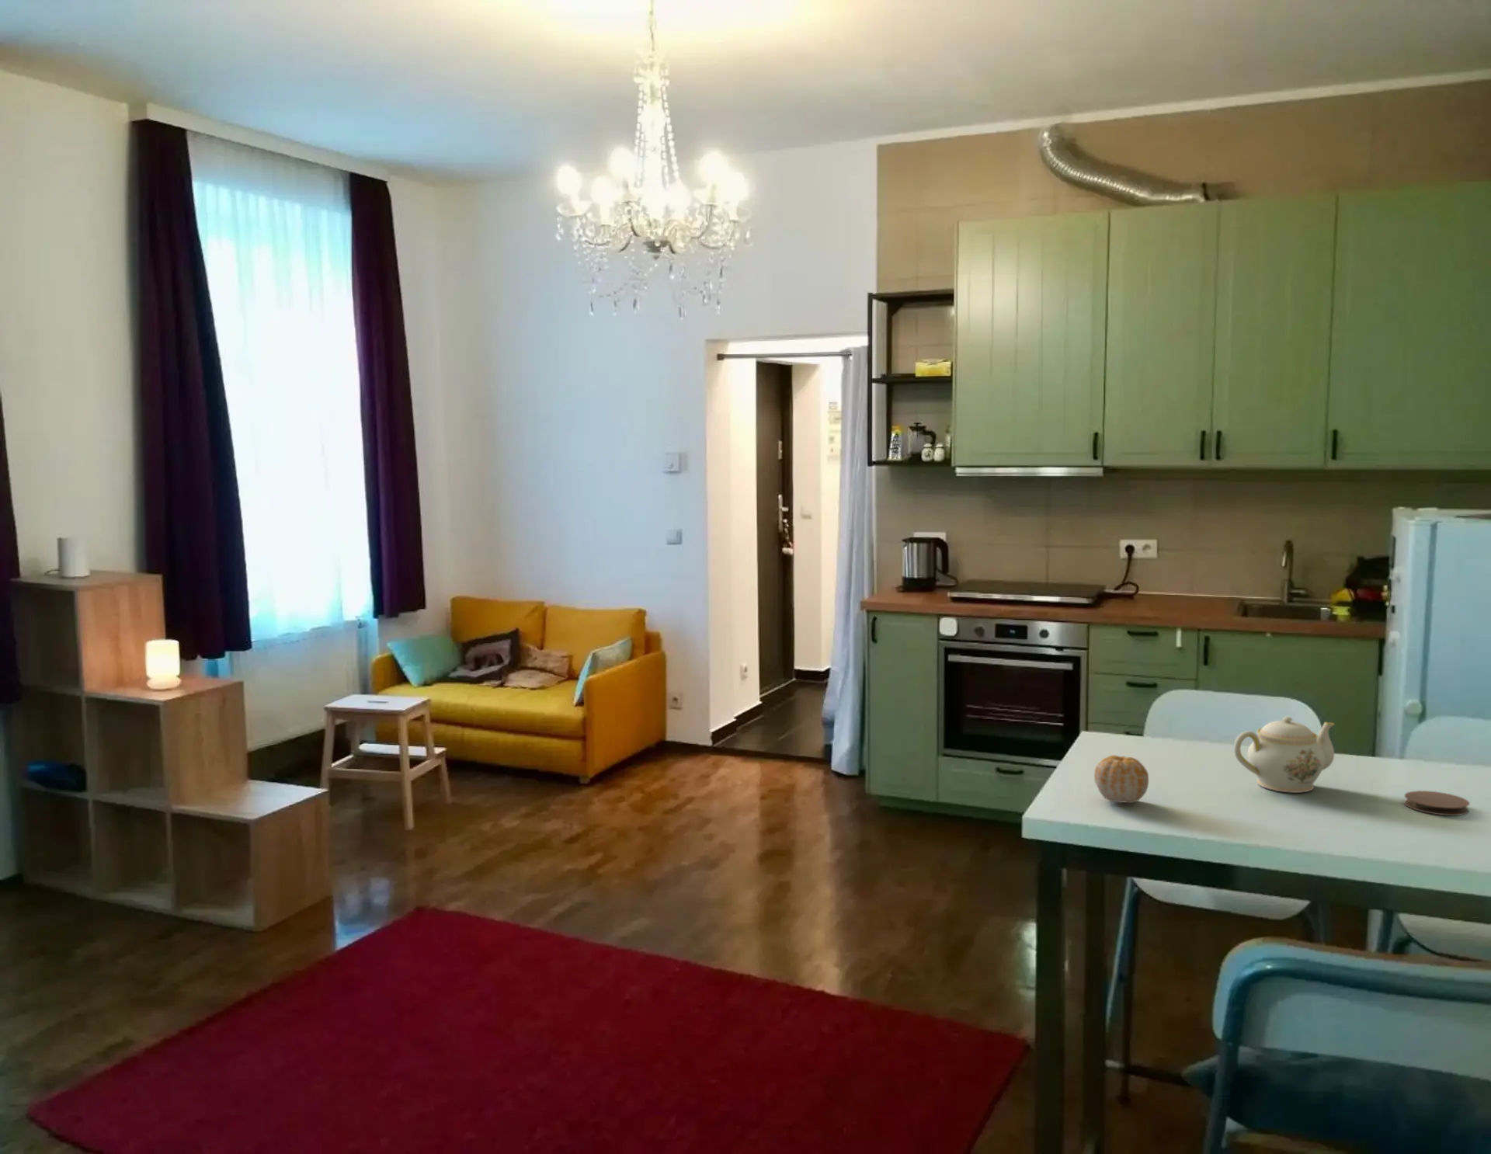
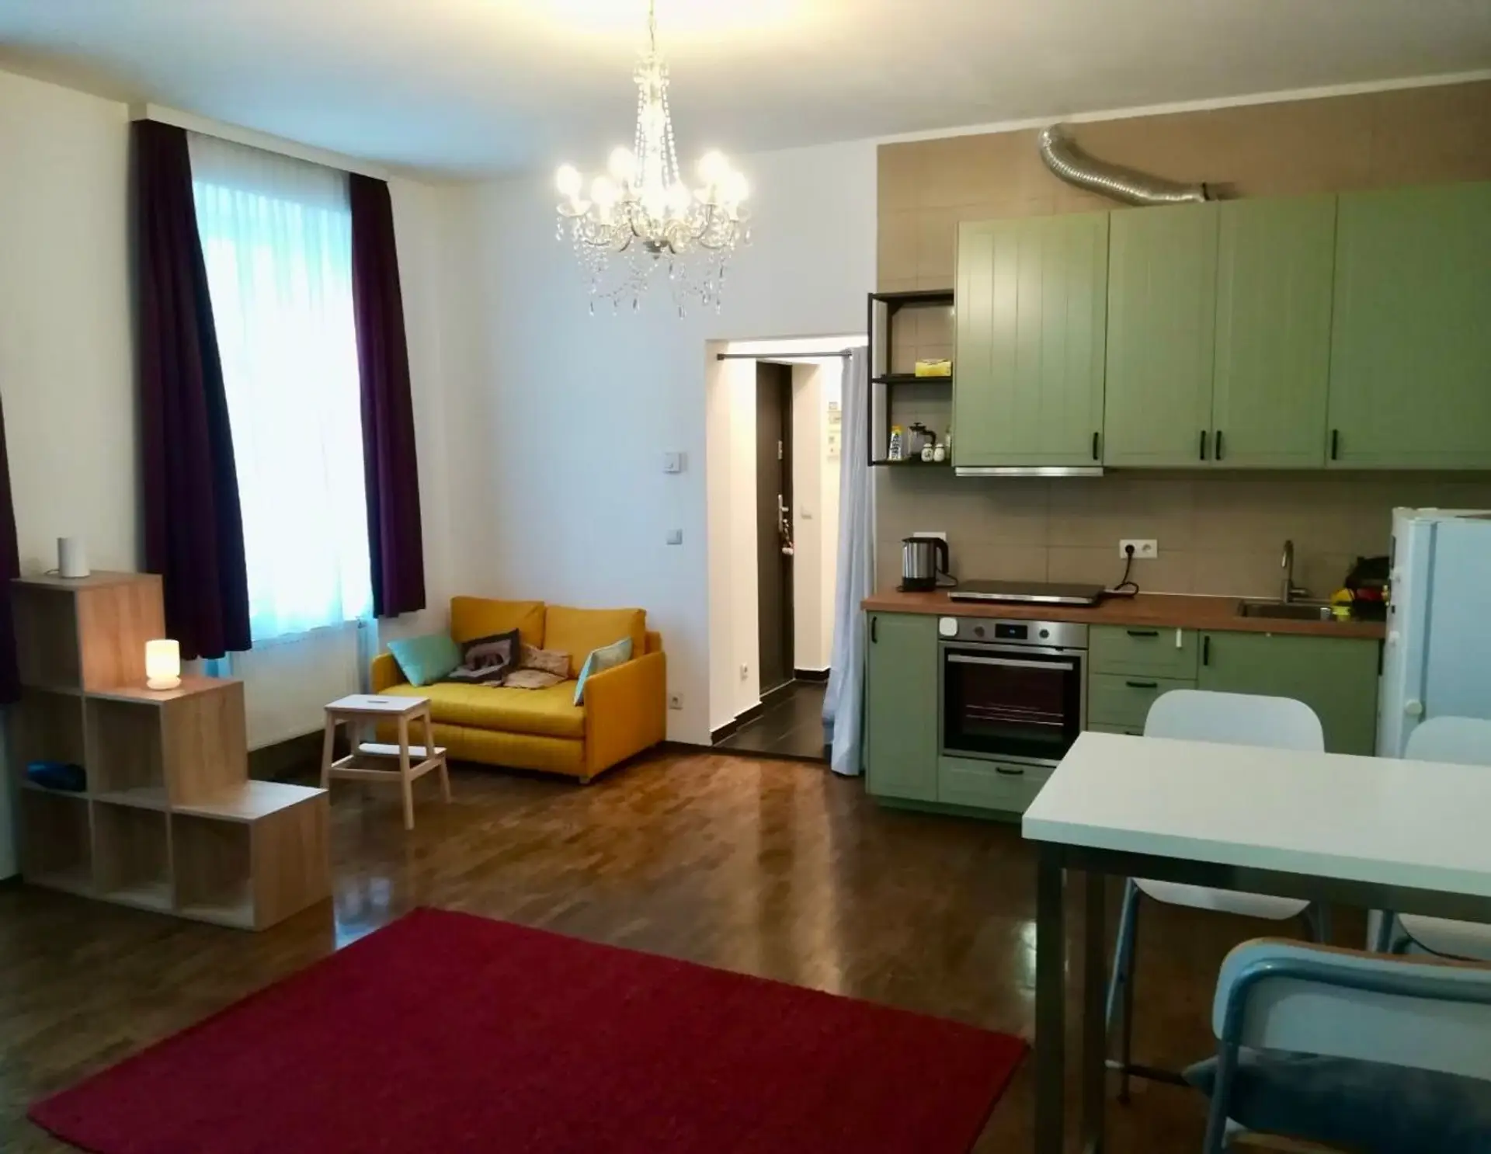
- fruit [1093,754,1150,803]
- coaster [1403,790,1470,817]
- teapot [1233,716,1336,794]
